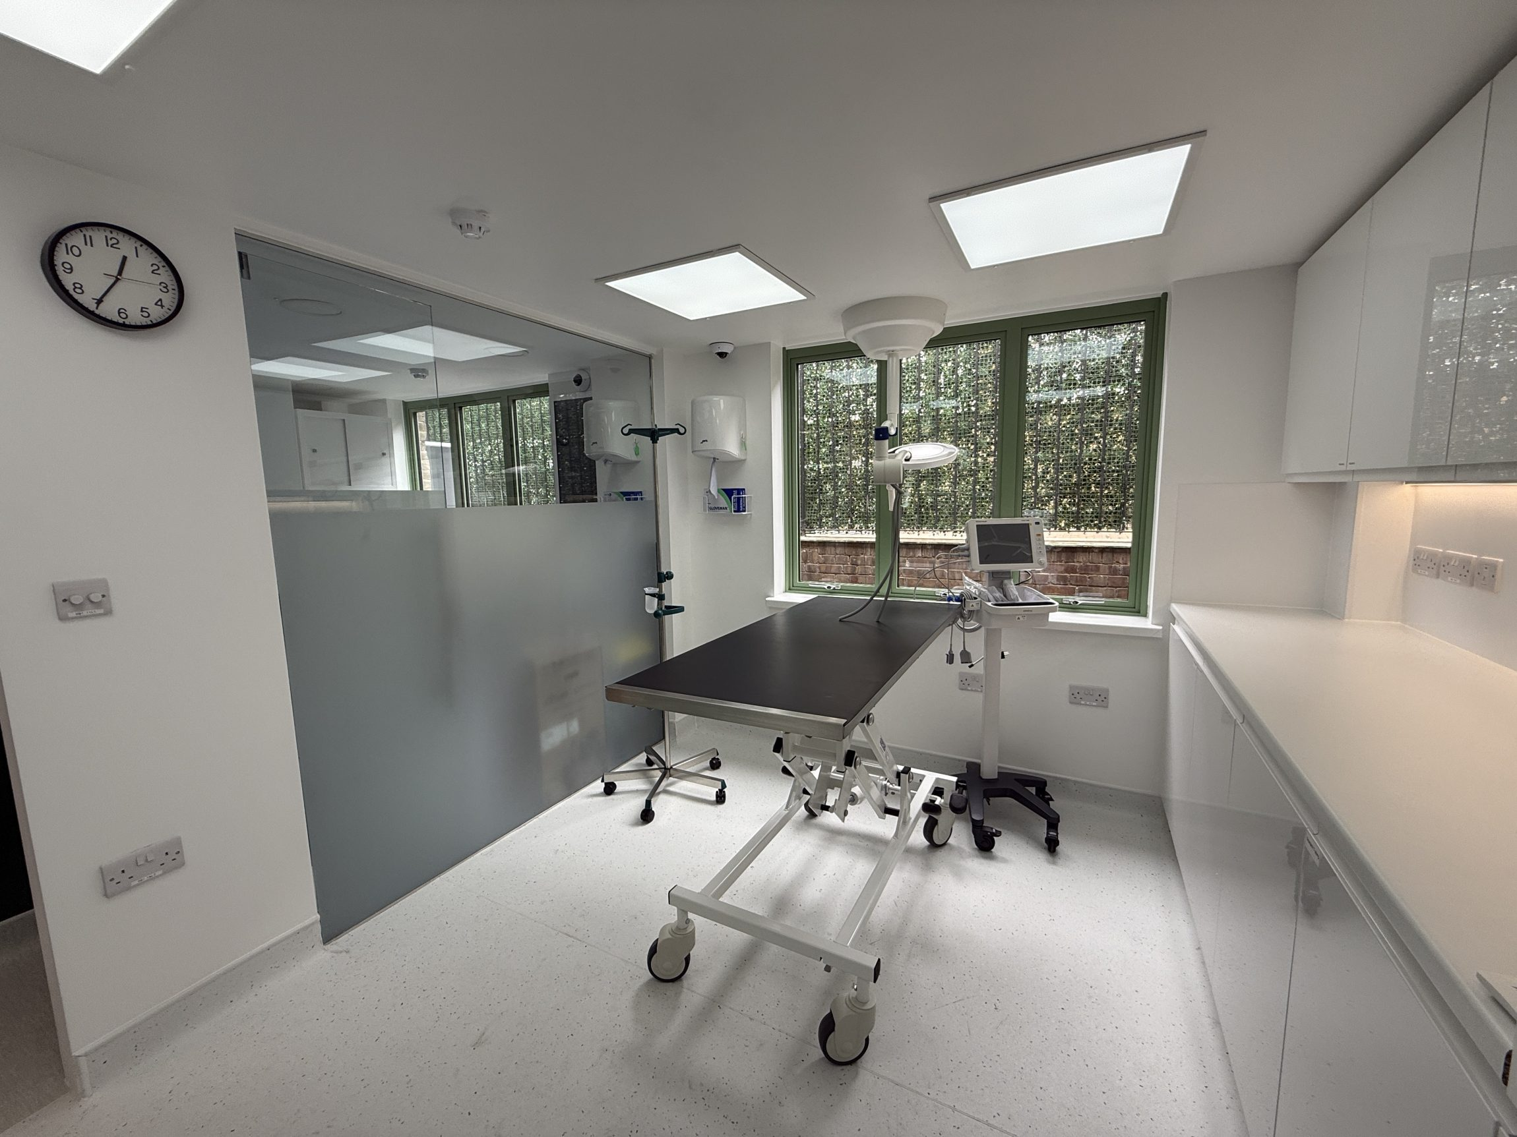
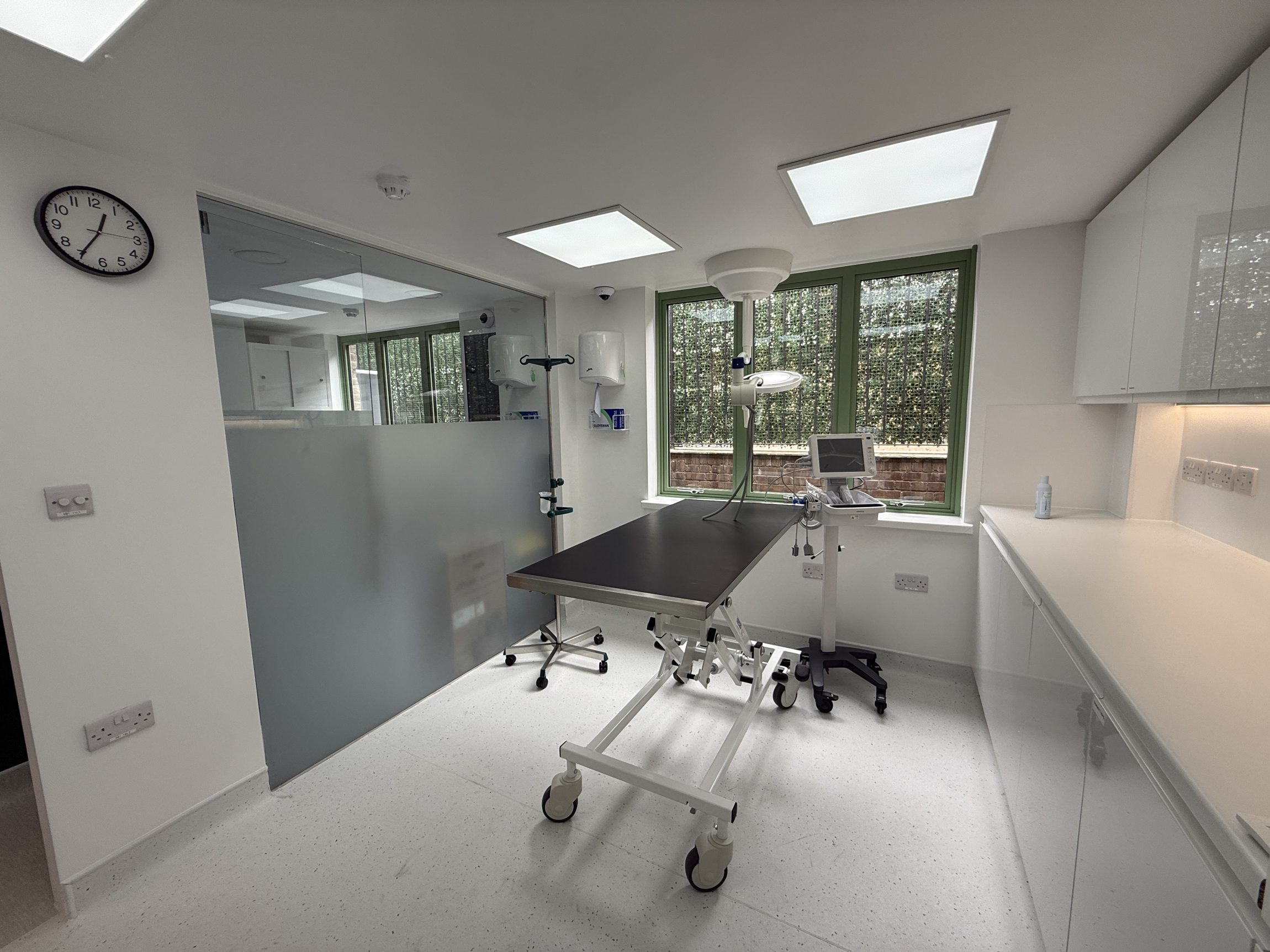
+ bottle [1034,475,1052,519]
